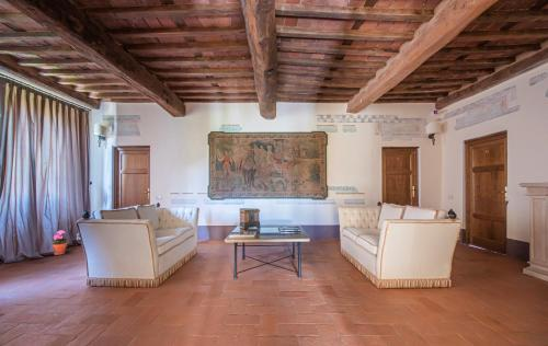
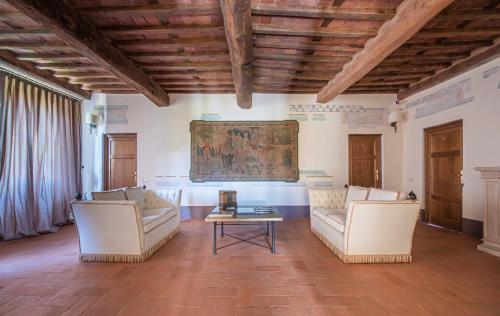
- potted plant [49,229,70,256]
